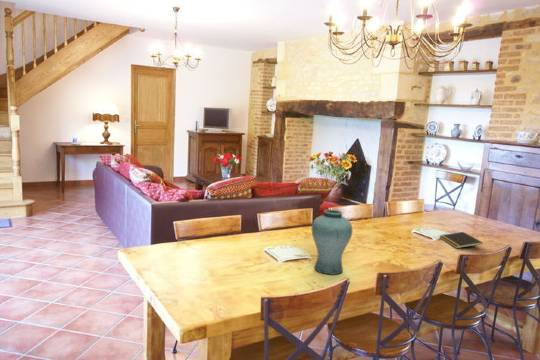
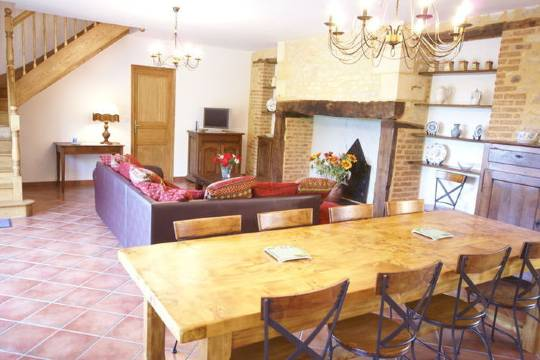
- vase [311,209,353,276]
- notepad [438,231,484,249]
